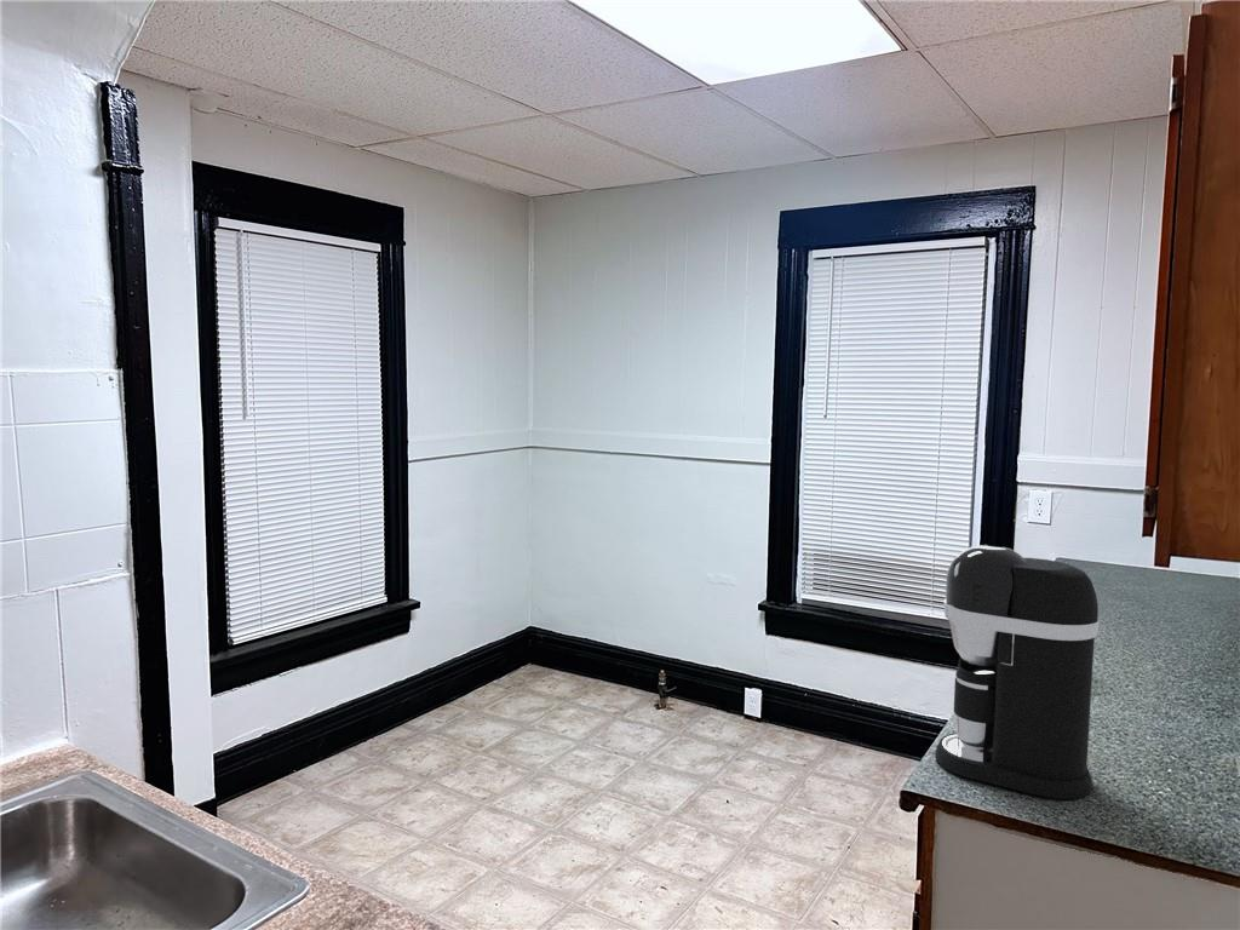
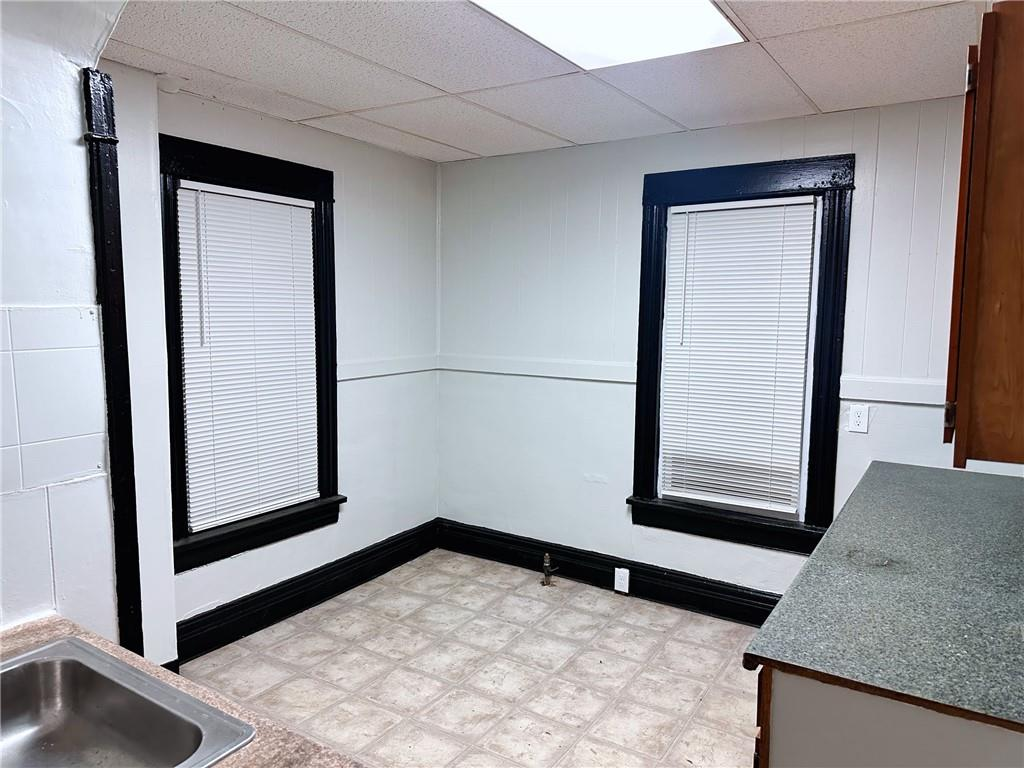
- coffee maker [934,544,1101,800]
